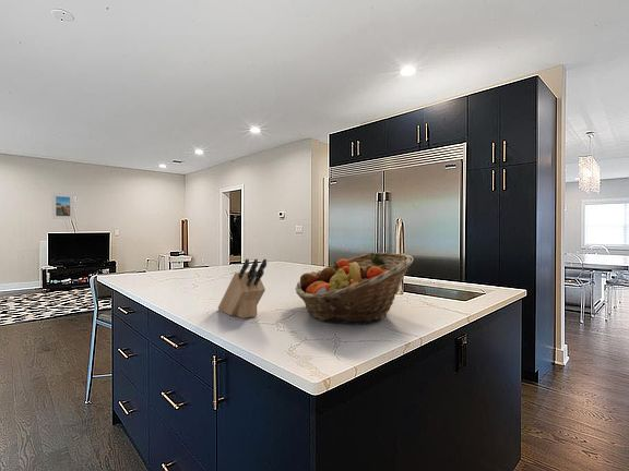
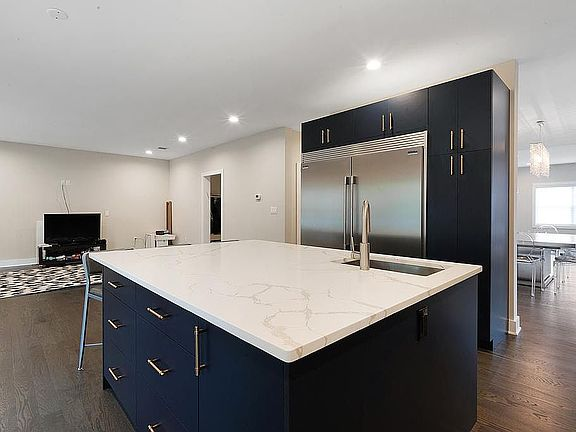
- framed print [51,192,75,220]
- fruit basket [295,252,415,325]
- knife block [217,257,268,319]
